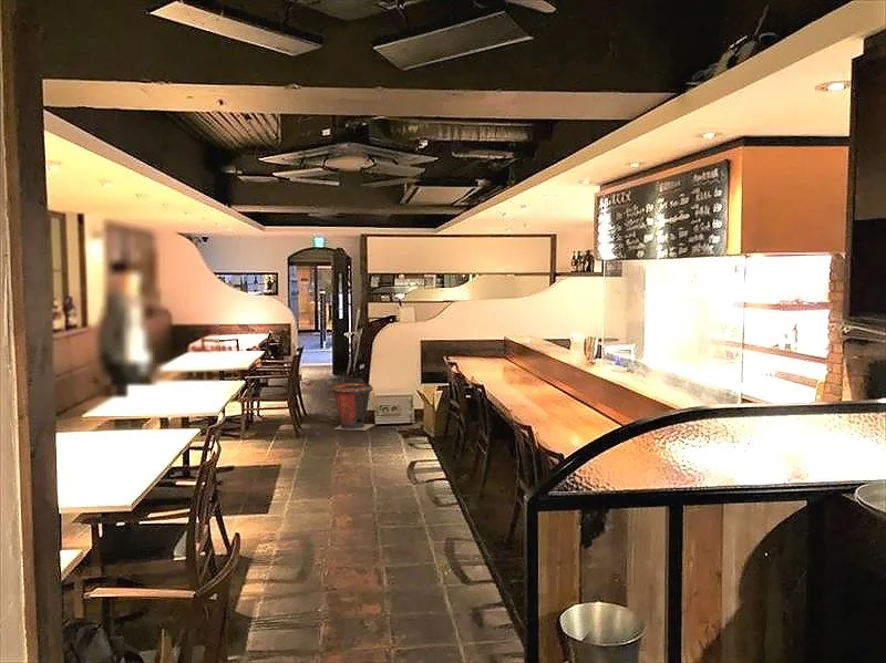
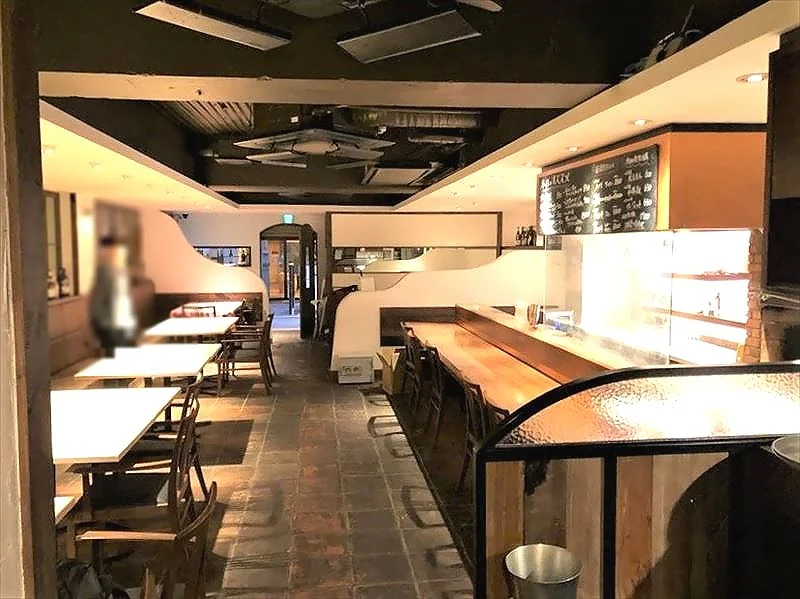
- trash can [330,382,377,432]
